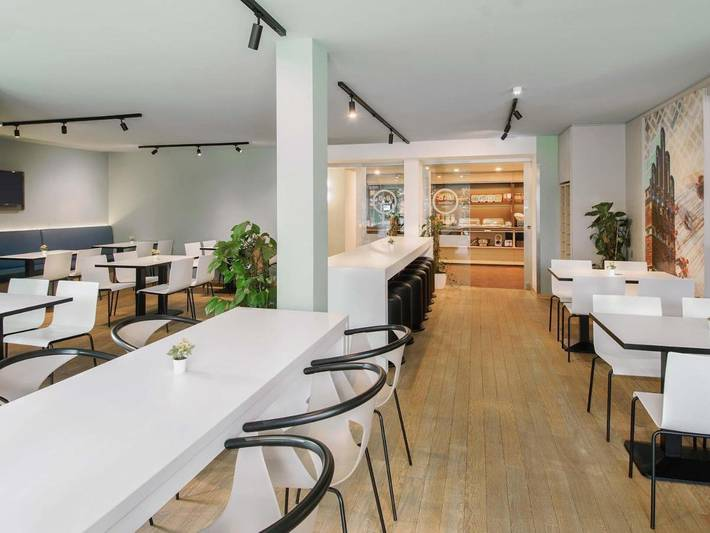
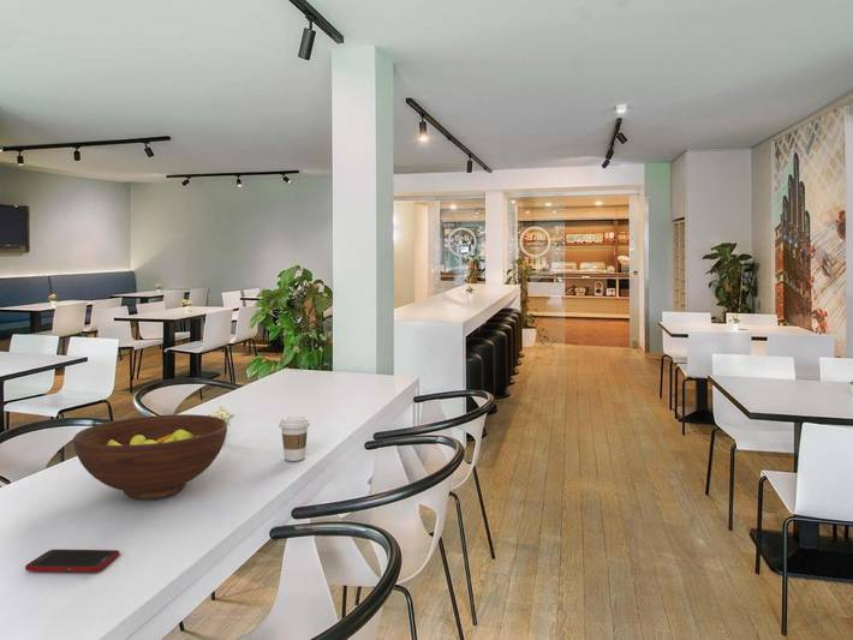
+ coffee cup [278,415,311,462]
+ cell phone [24,549,121,573]
+ fruit bowl [72,413,228,501]
